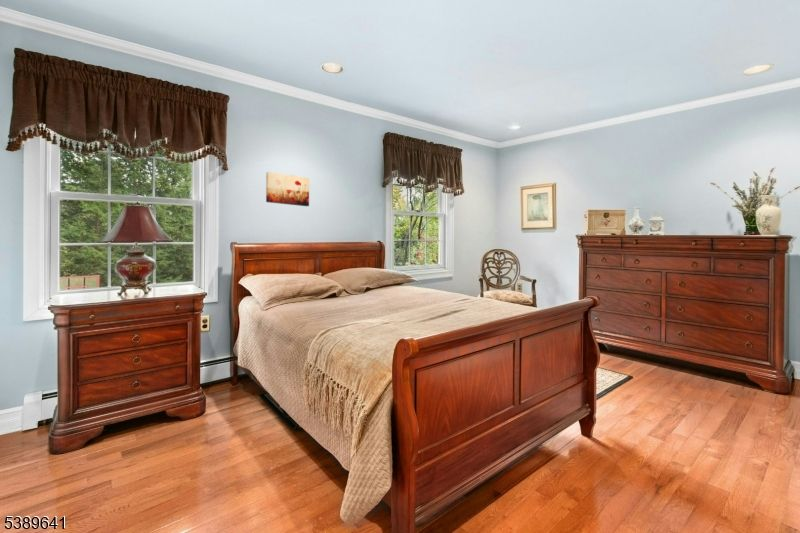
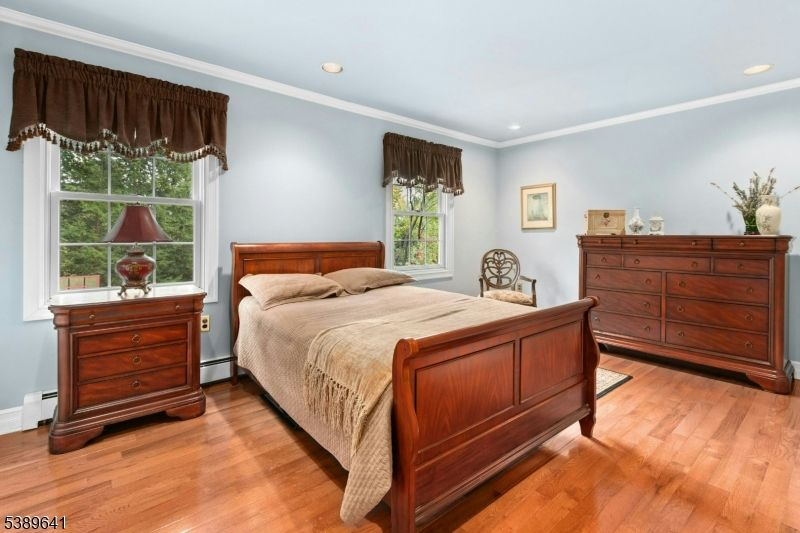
- wall art [265,171,310,207]
